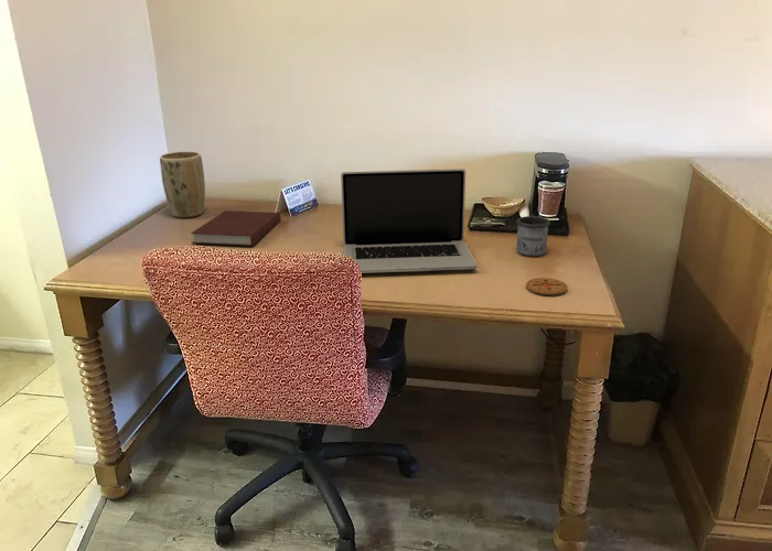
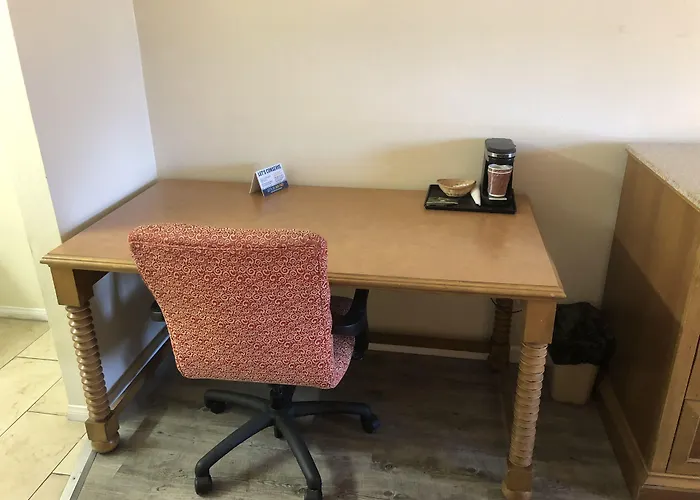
- laptop [340,168,479,274]
- coaster [525,277,569,296]
- notebook [190,209,281,247]
- mug [516,215,551,257]
- plant pot [159,150,206,218]
